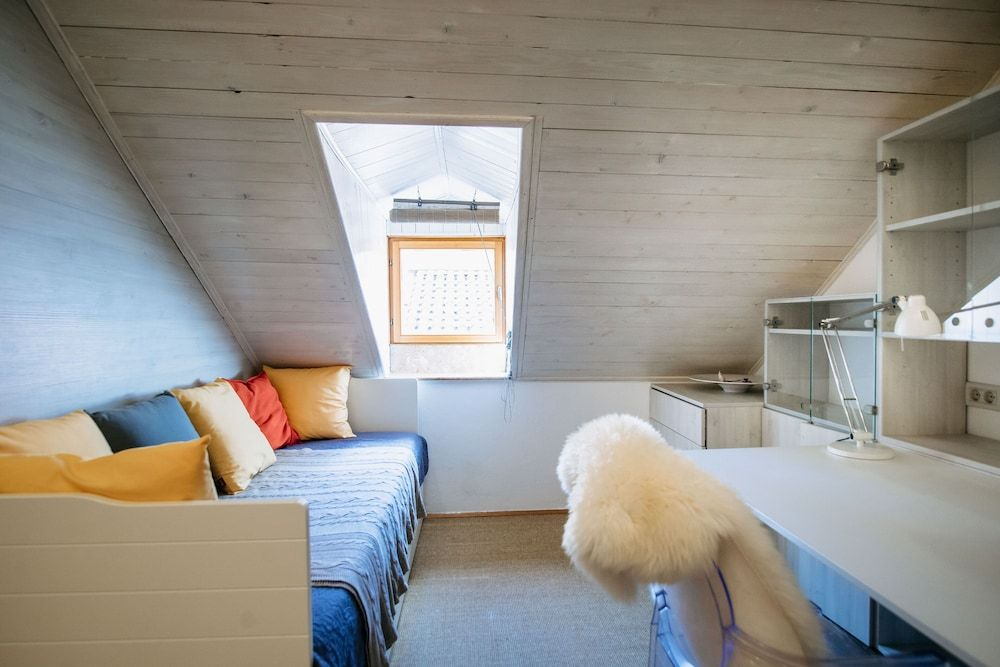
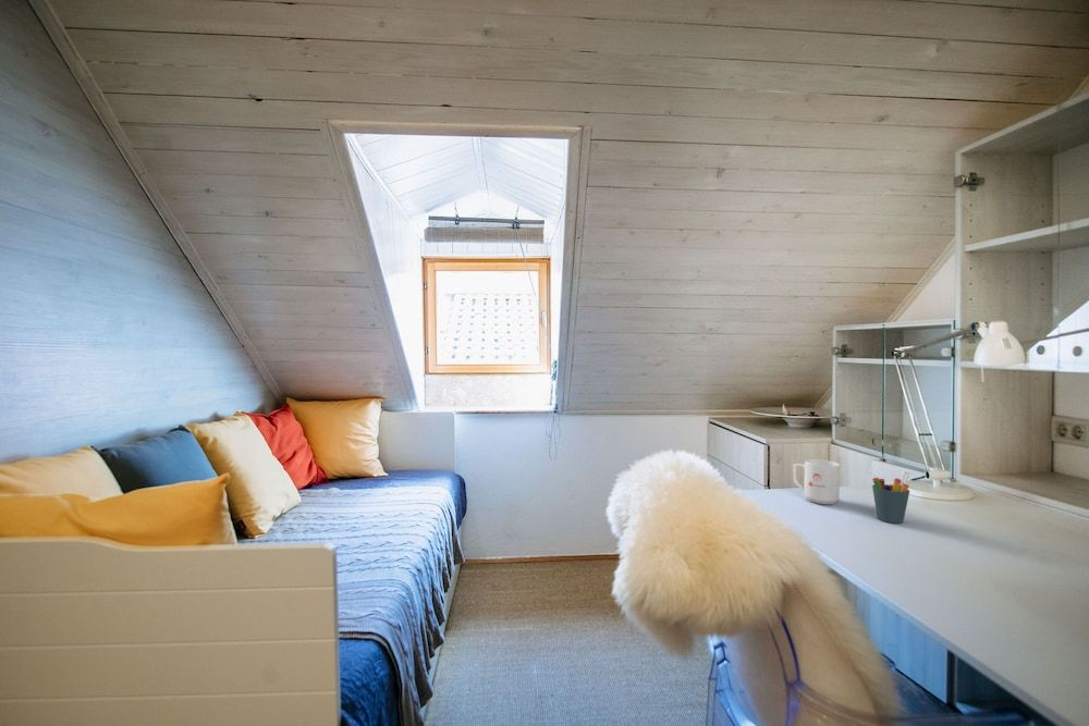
+ mug [792,458,841,505]
+ pen holder [871,470,910,525]
